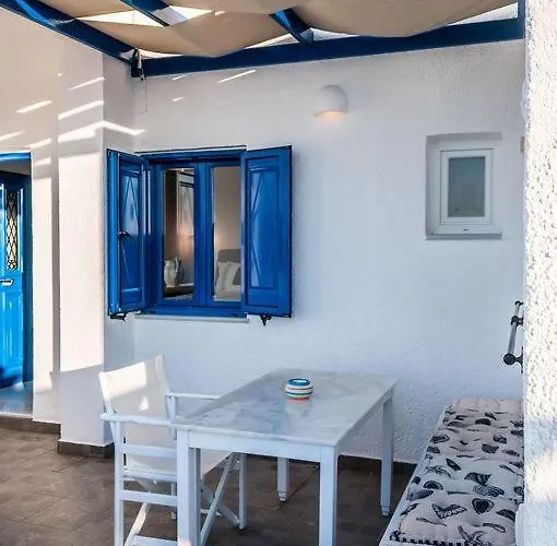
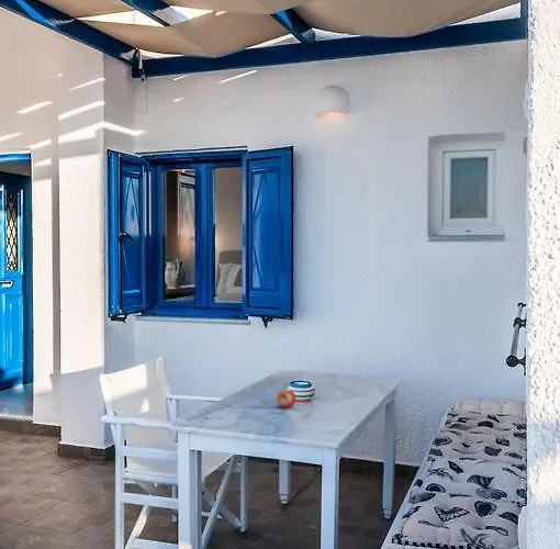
+ fruit [276,389,296,408]
